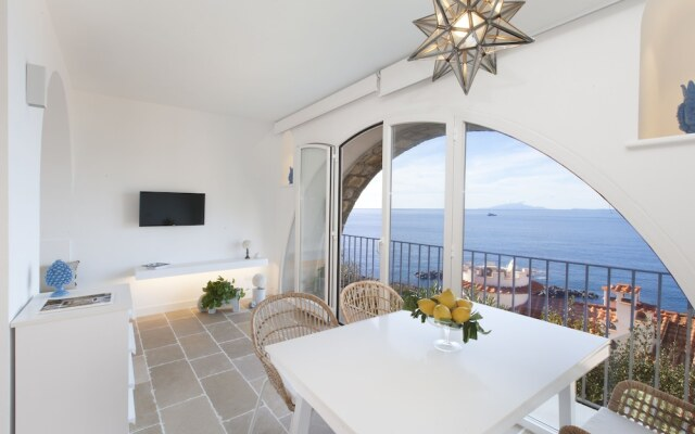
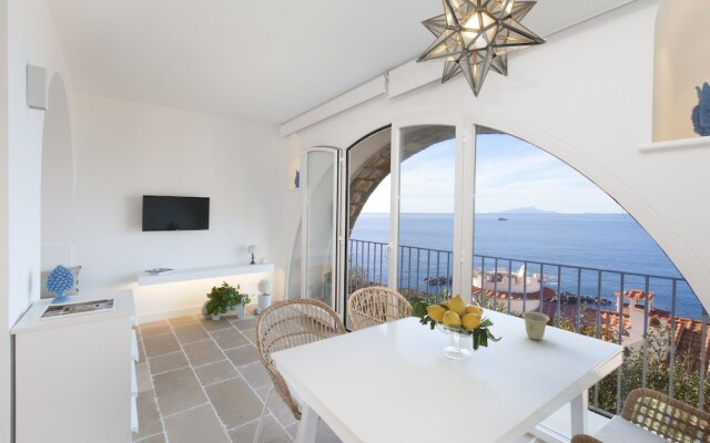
+ cup [521,310,551,341]
